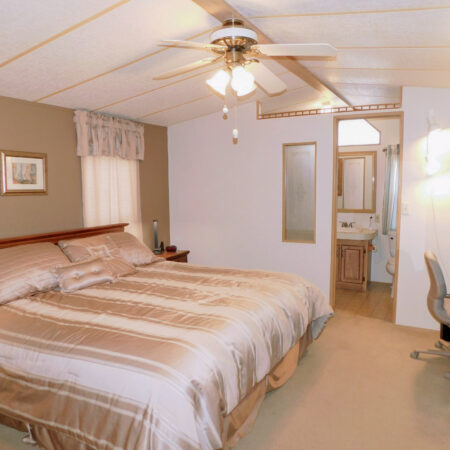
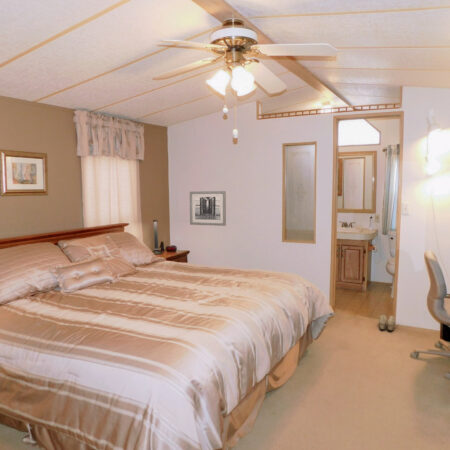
+ slippers [378,313,396,332]
+ wall art [189,190,227,227]
